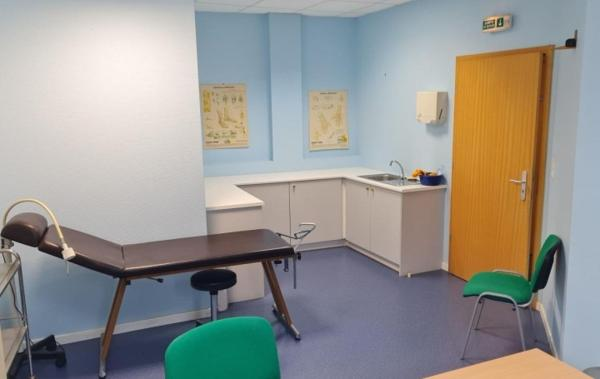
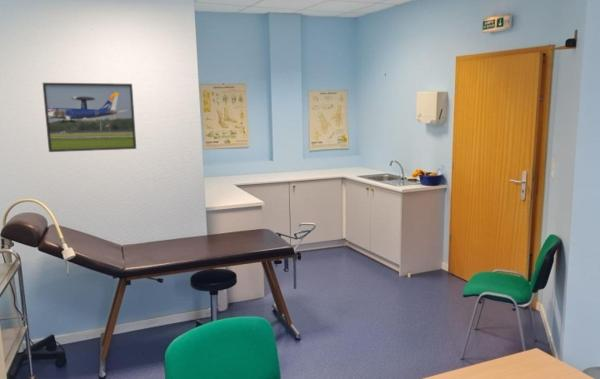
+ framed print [42,82,137,153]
